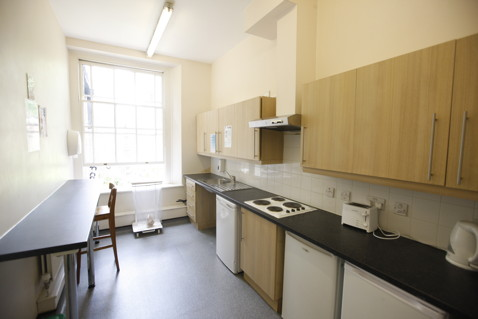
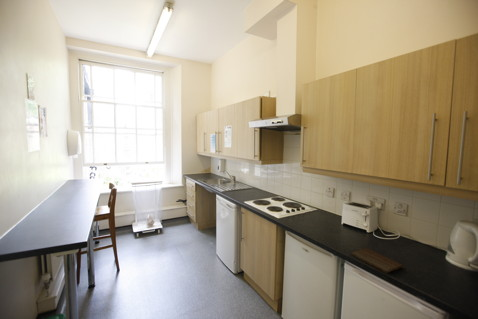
+ cutting board [350,247,403,274]
